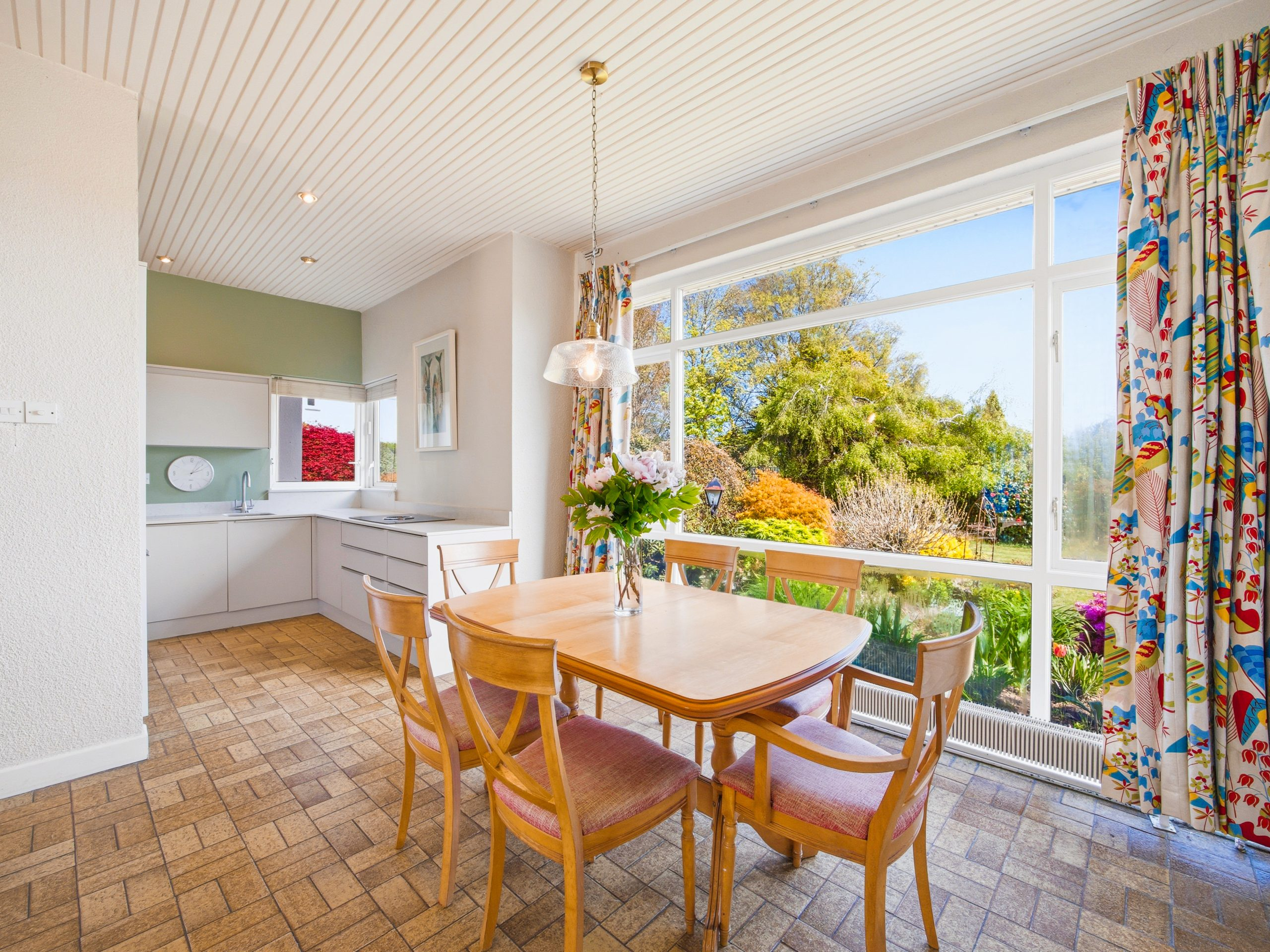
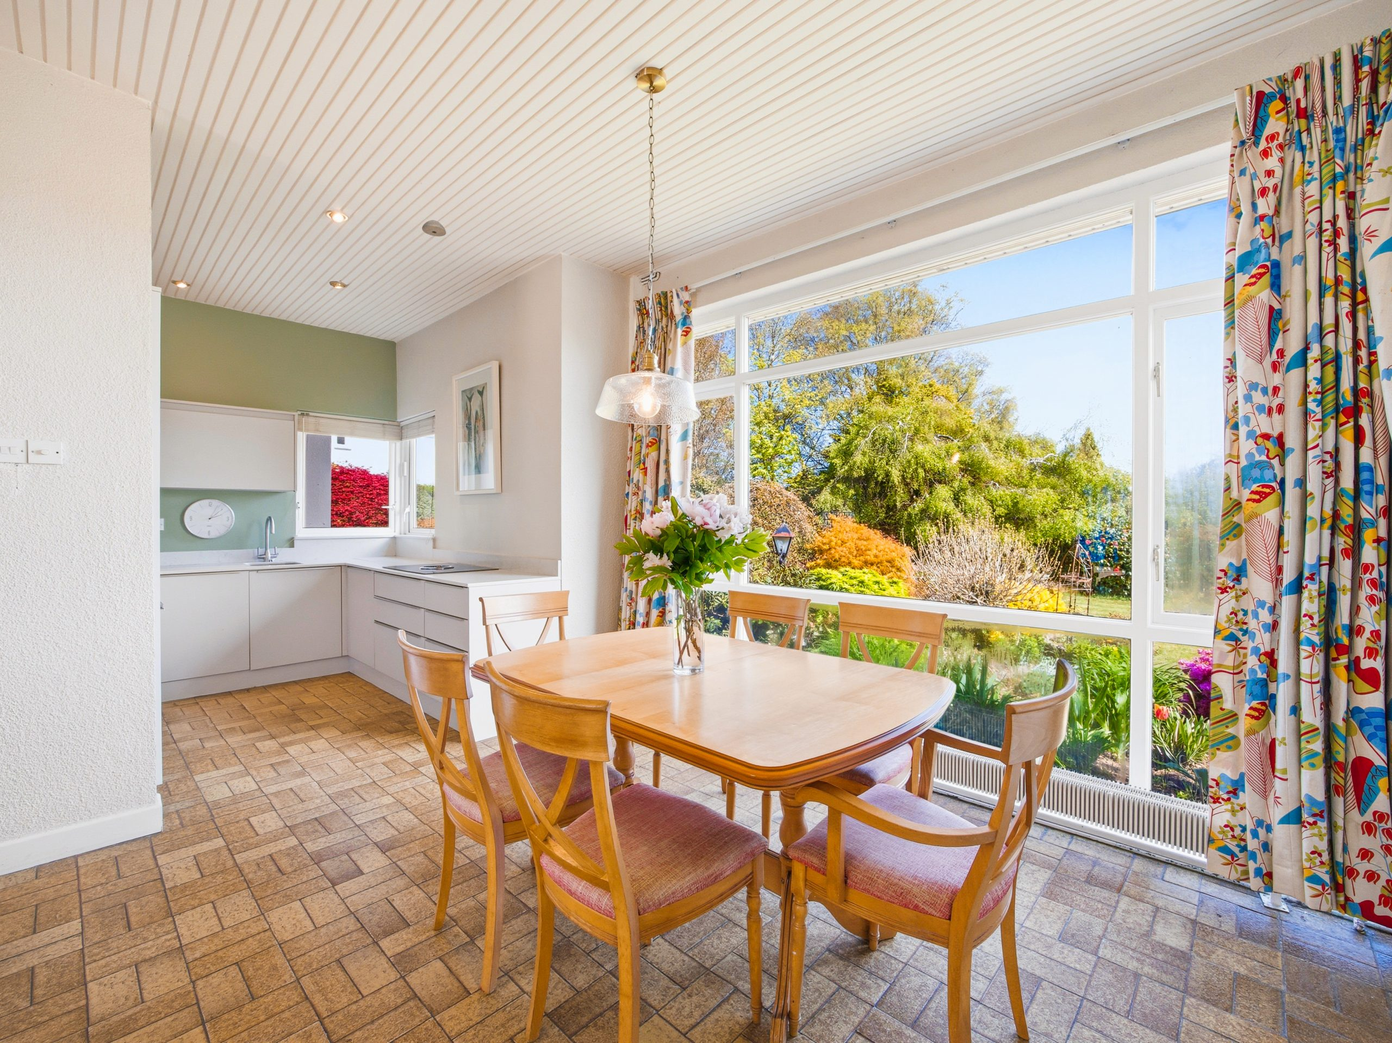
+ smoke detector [421,219,446,237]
